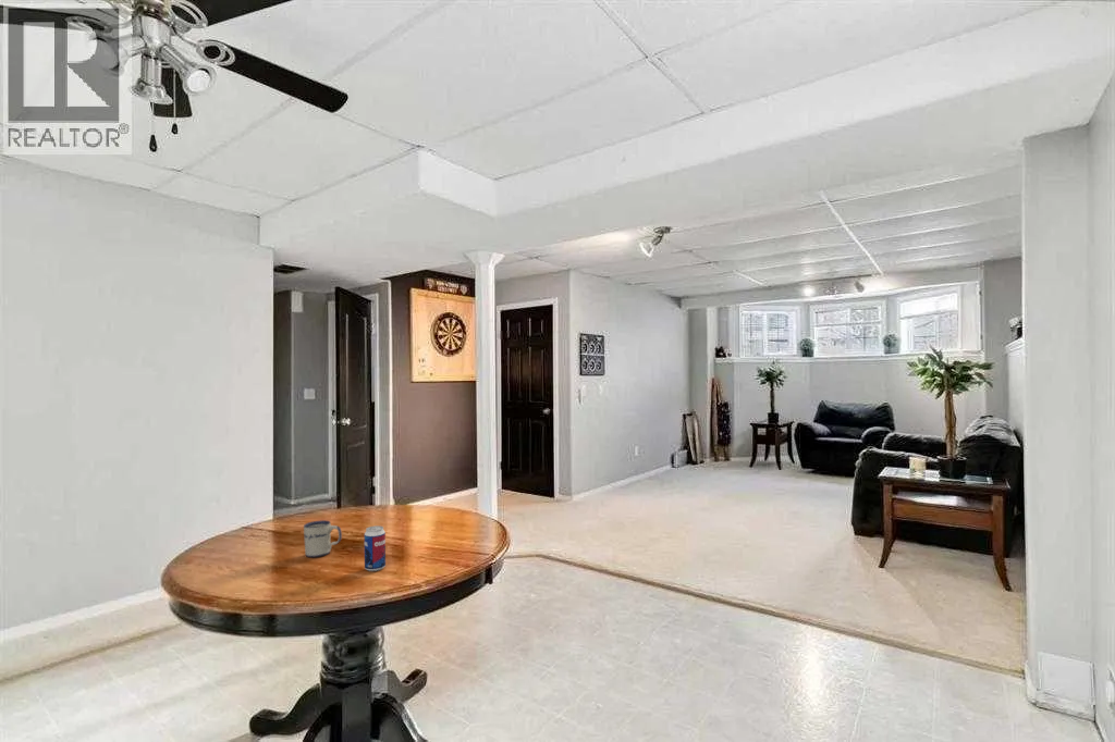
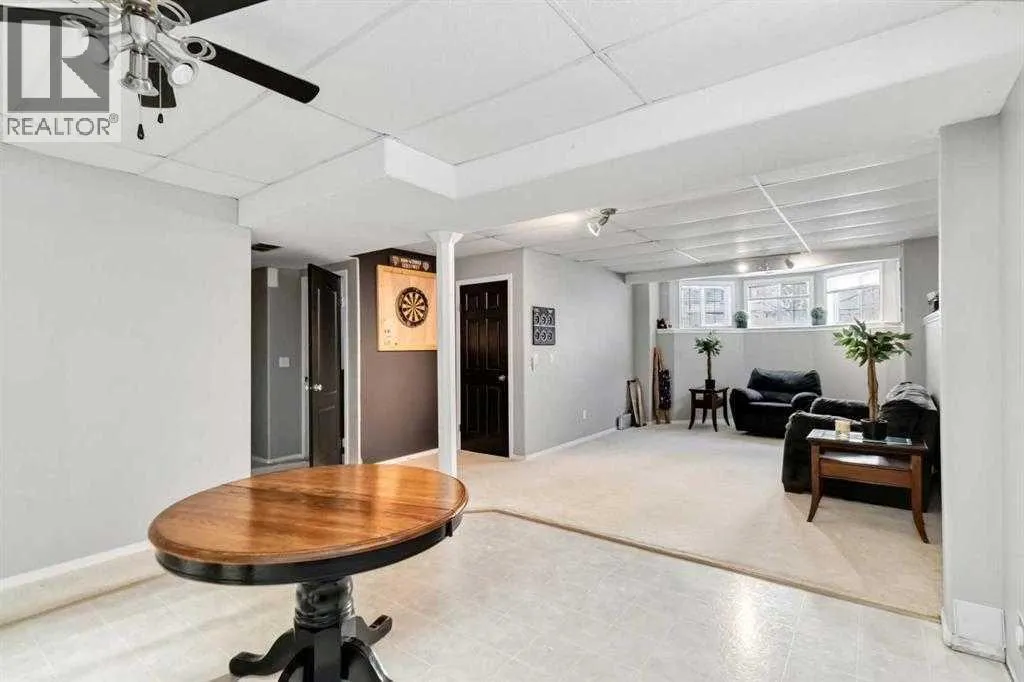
- mug [303,519,343,558]
- beverage can [364,524,387,572]
